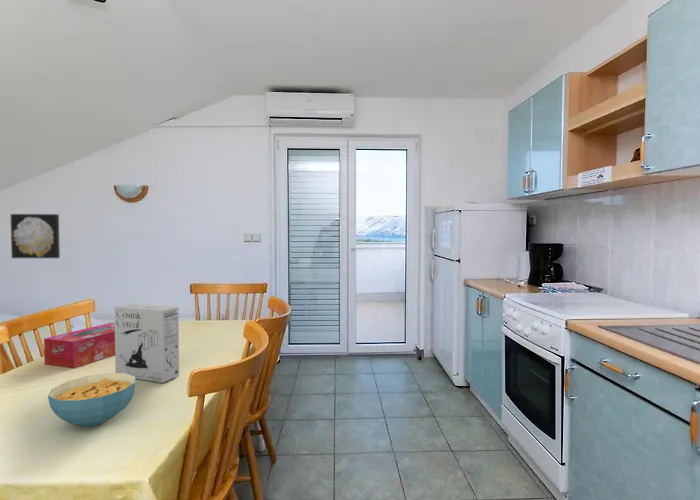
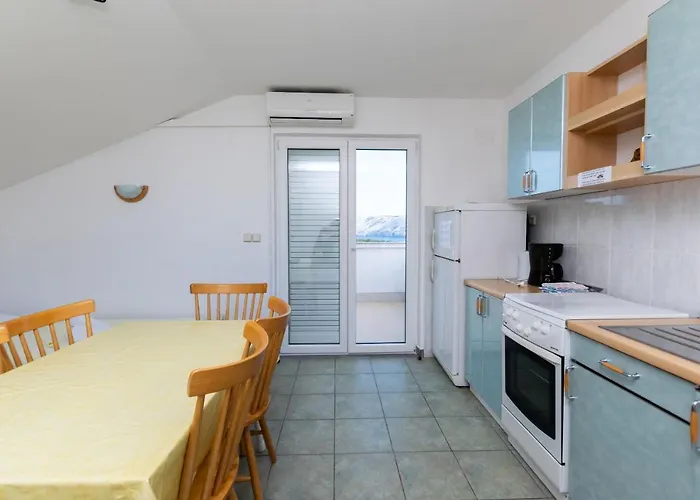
- cereal box [113,302,180,384]
- wall art [10,213,61,259]
- tissue box [43,322,115,369]
- cereal bowl [47,372,137,427]
